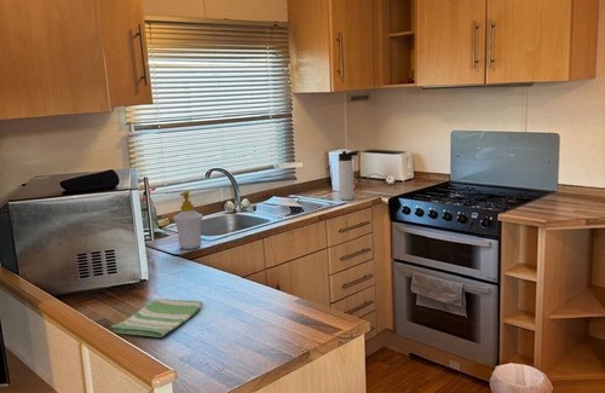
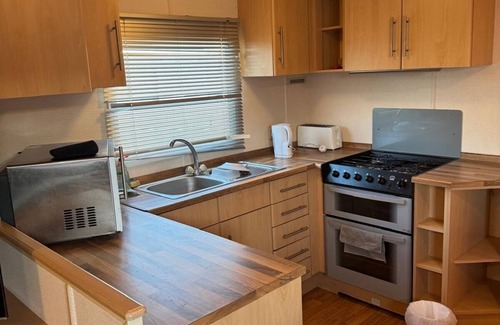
- dish towel [110,297,204,339]
- thermos bottle [338,150,361,202]
- soap bottle [172,190,204,250]
